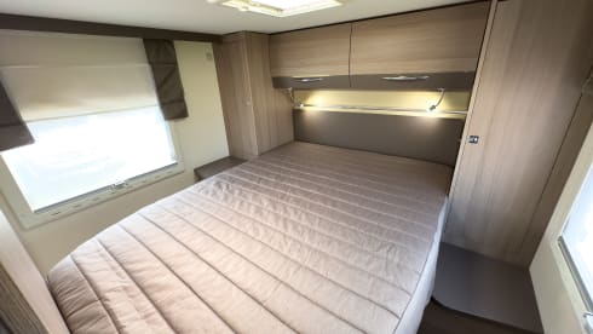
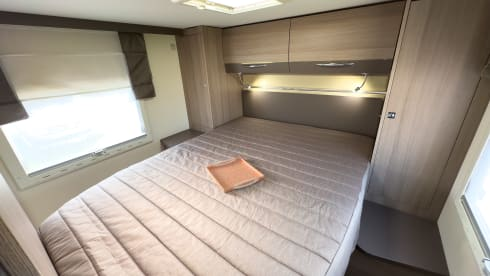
+ serving tray [204,156,266,194]
